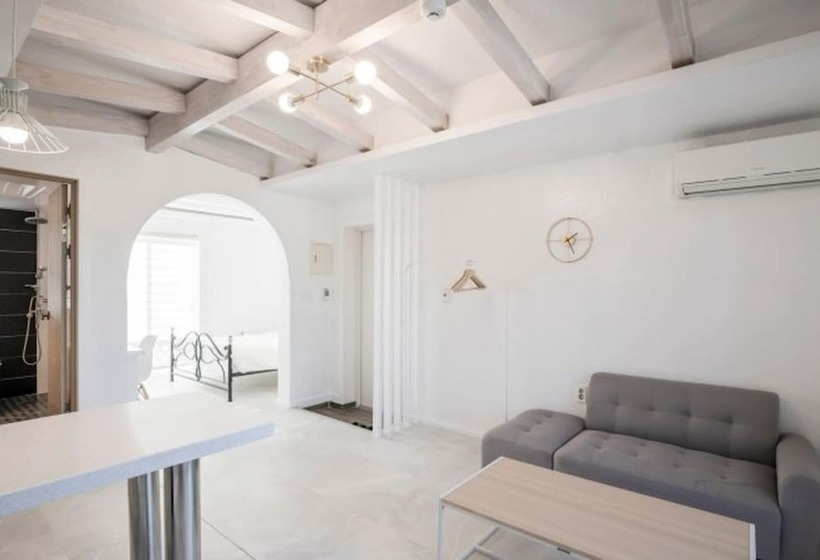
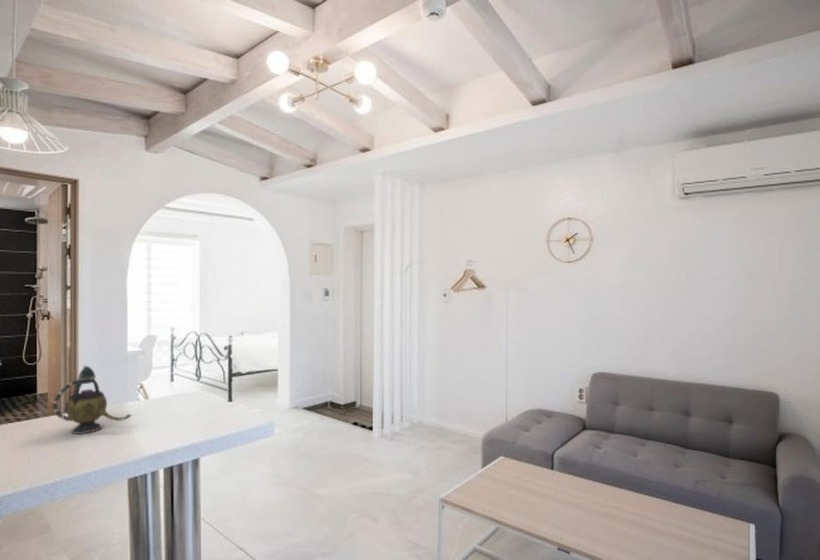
+ teapot [51,365,132,435]
